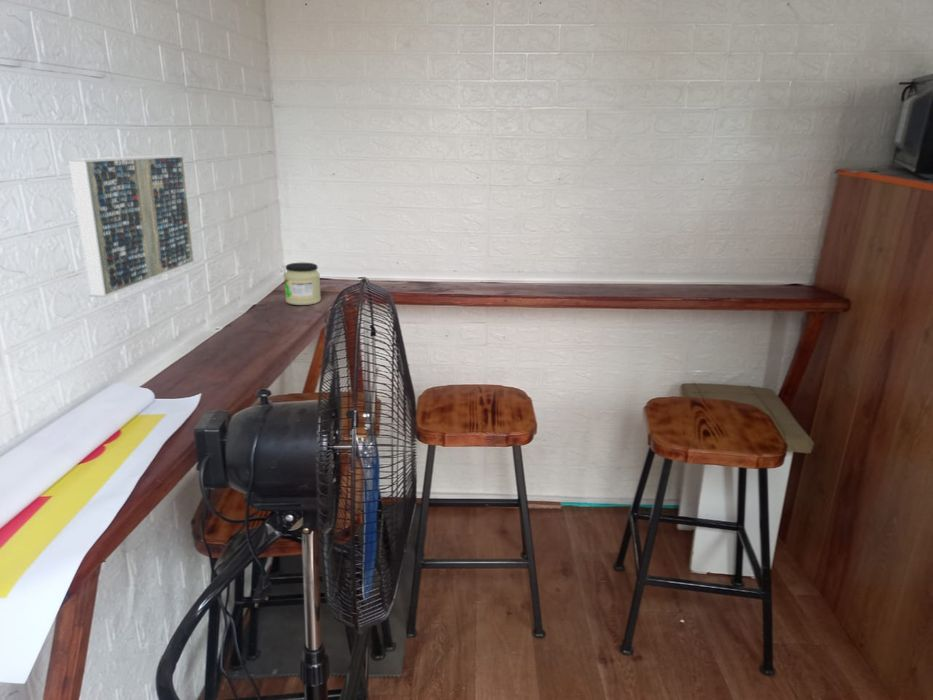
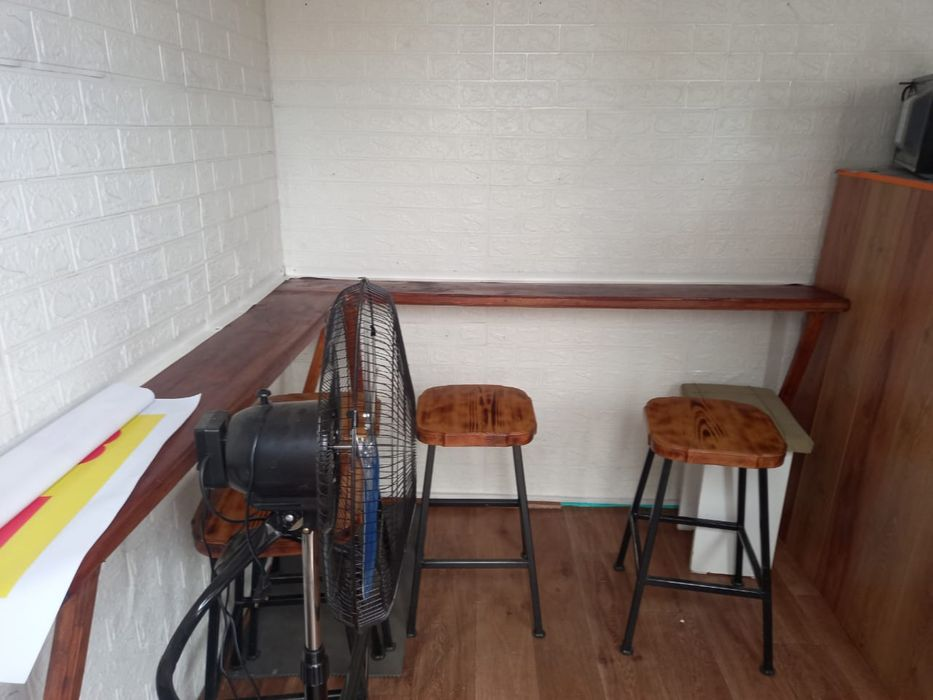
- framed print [68,154,196,298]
- jar [283,262,322,306]
